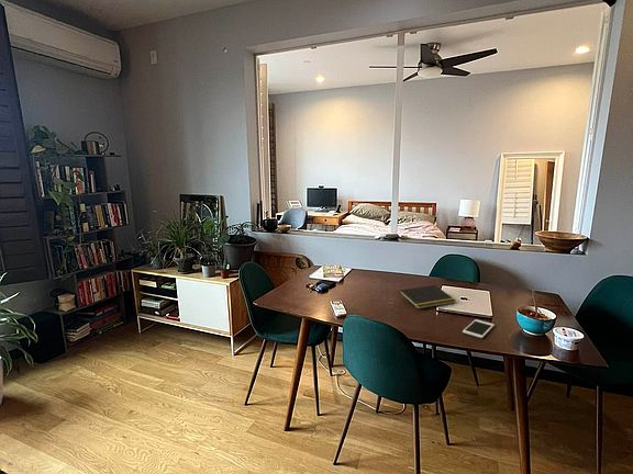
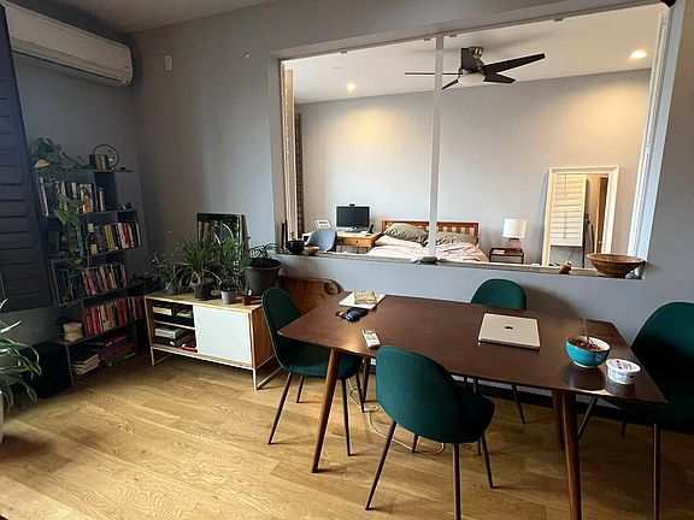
- notepad [398,284,457,311]
- cell phone [462,318,496,339]
